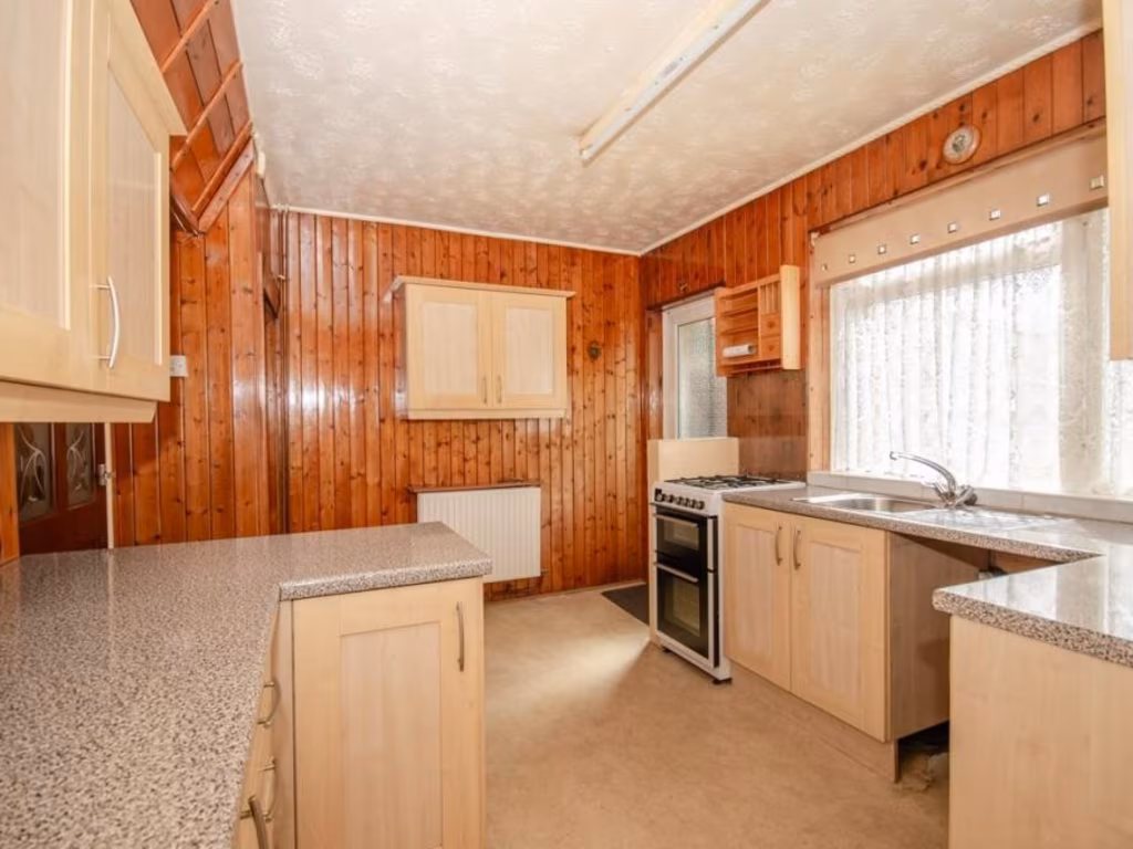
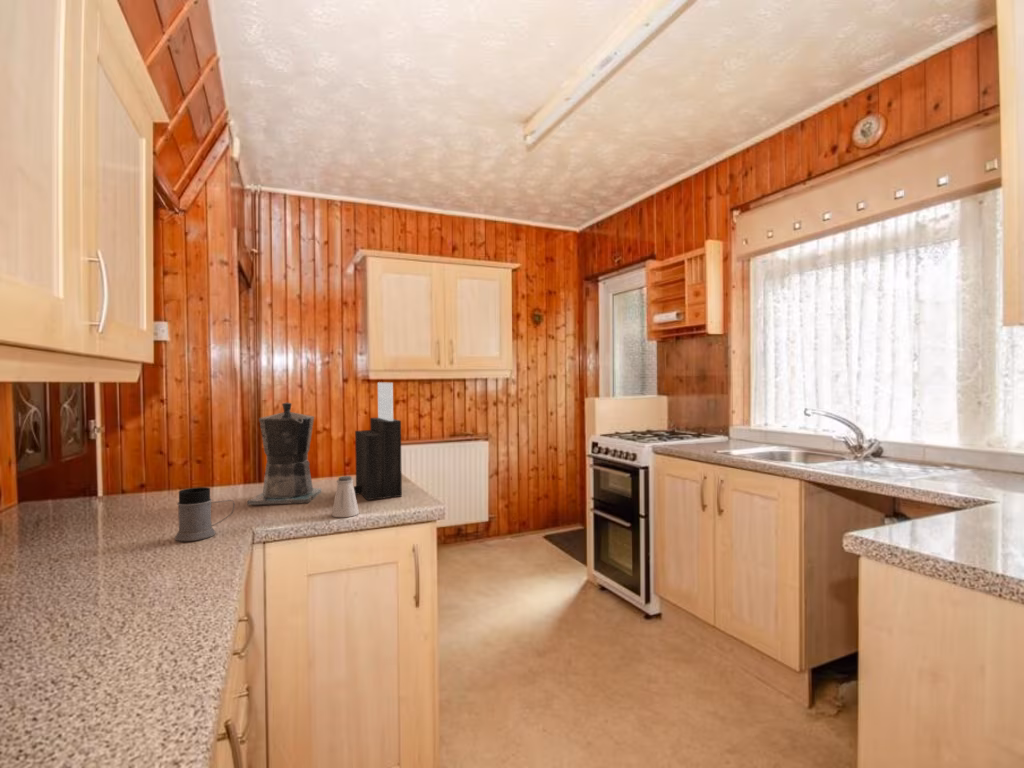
+ saltshaker [331,475,360,518]
+ knife block [353,381,403,501]
+ coffee maker [246,401,322,506]
+ mug [174,486,235,542]
